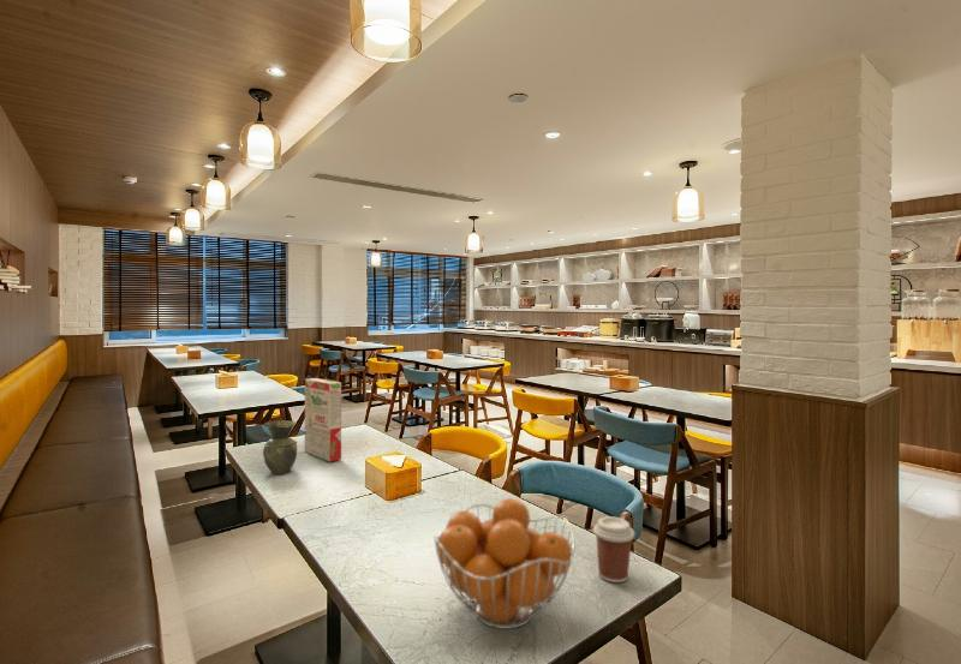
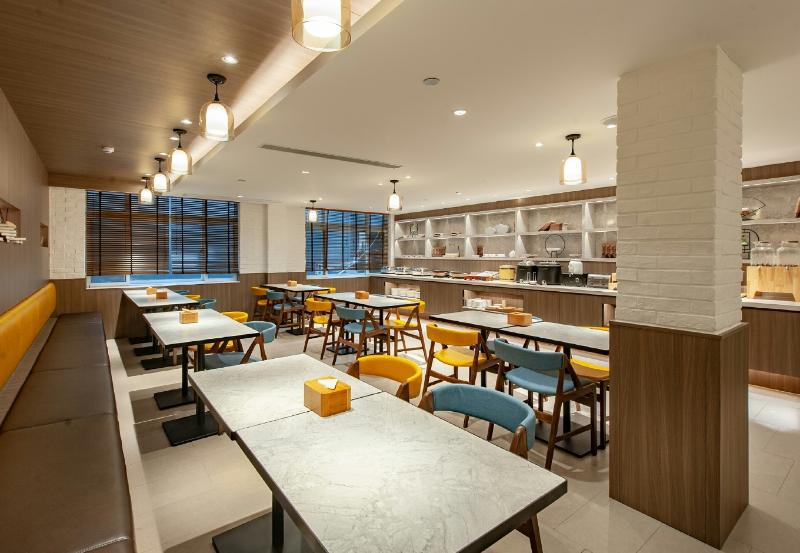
- coffee cup [592,515,635,584]
- fruit basket [432,497,575,630]
- vase [262,419,298,475]
- cereal box [304,377,342,463]
